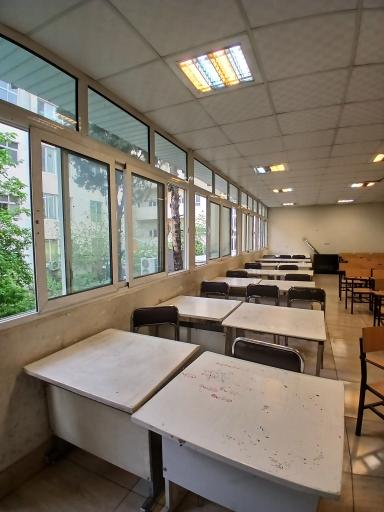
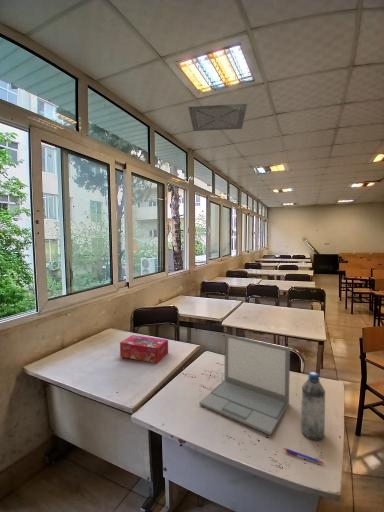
+ ceiling vent [187,103,248,132]
+ water bottle [300,371,326,441]
+ laptop [198,333,291,436]
+ tissue box [119,334,169,364]
+ pen [283,447,326,465]
